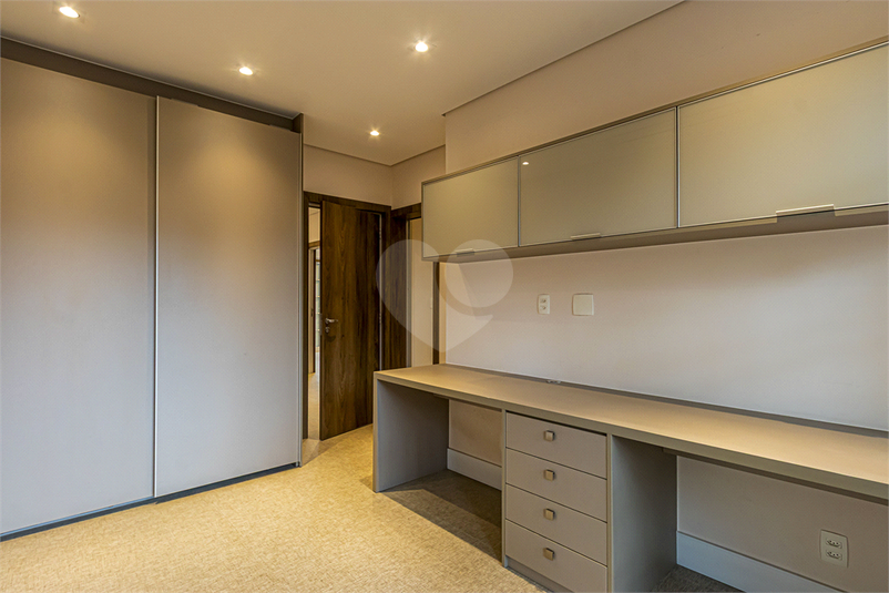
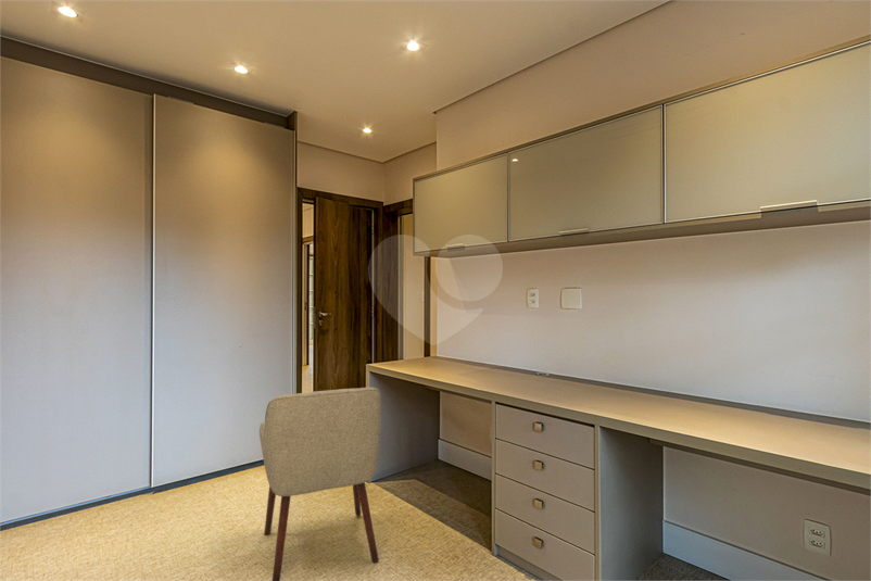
+ chair [258,387,382,581]
